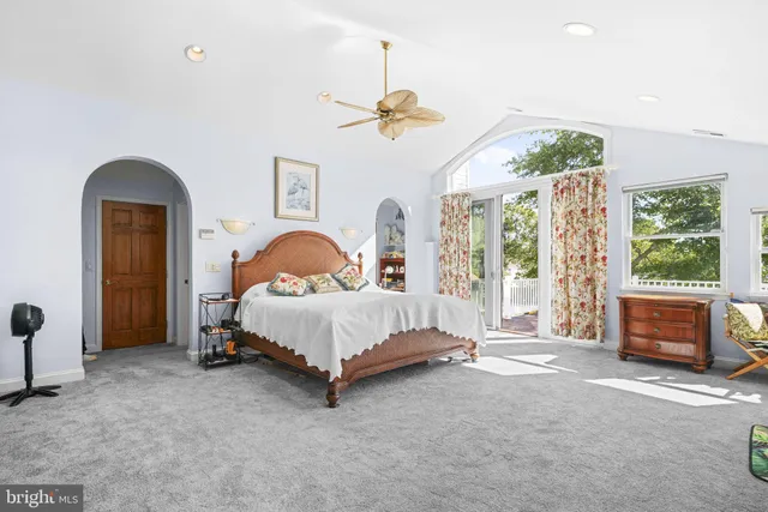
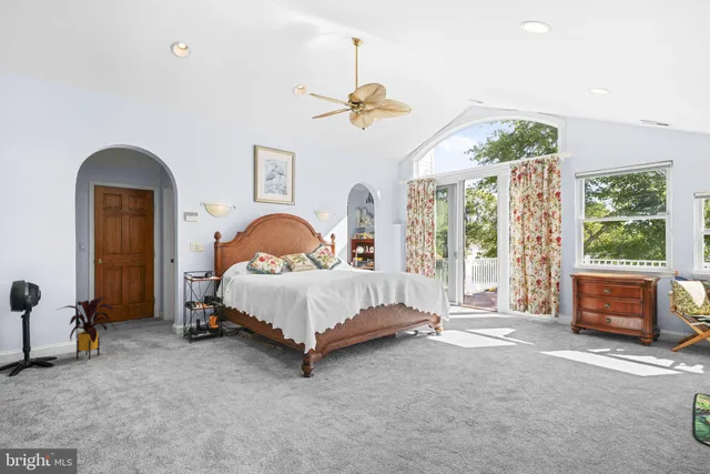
+ house plant [57,295,118,360]
